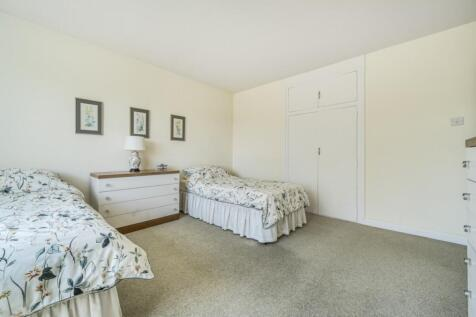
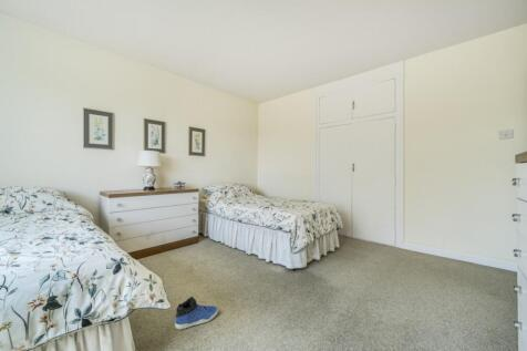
+ sneaker [174,296,219,331]
